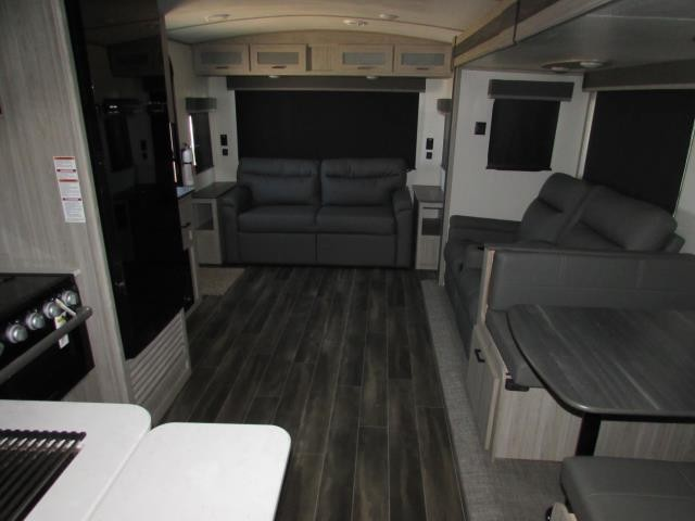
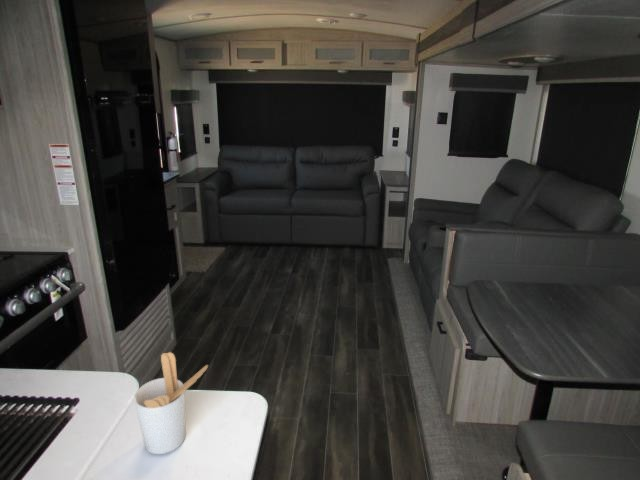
+ utensil holder [133,351,209,455]
